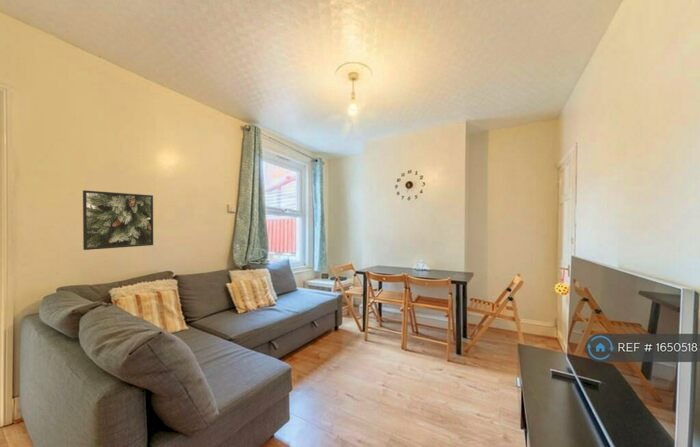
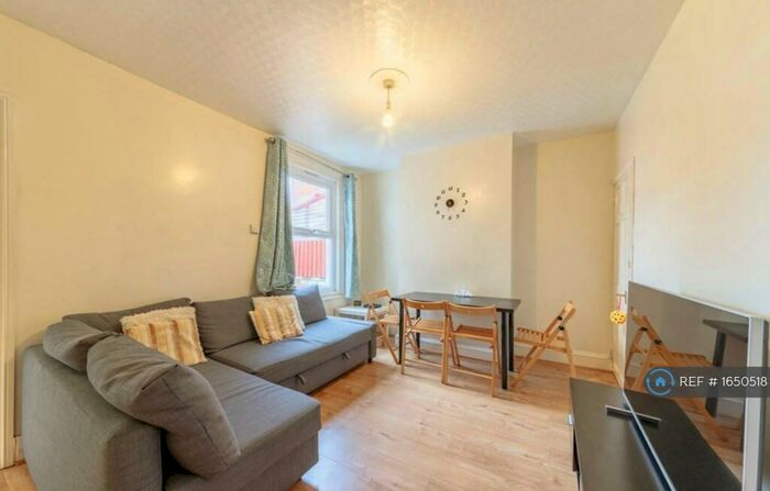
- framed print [82,189,154,251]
